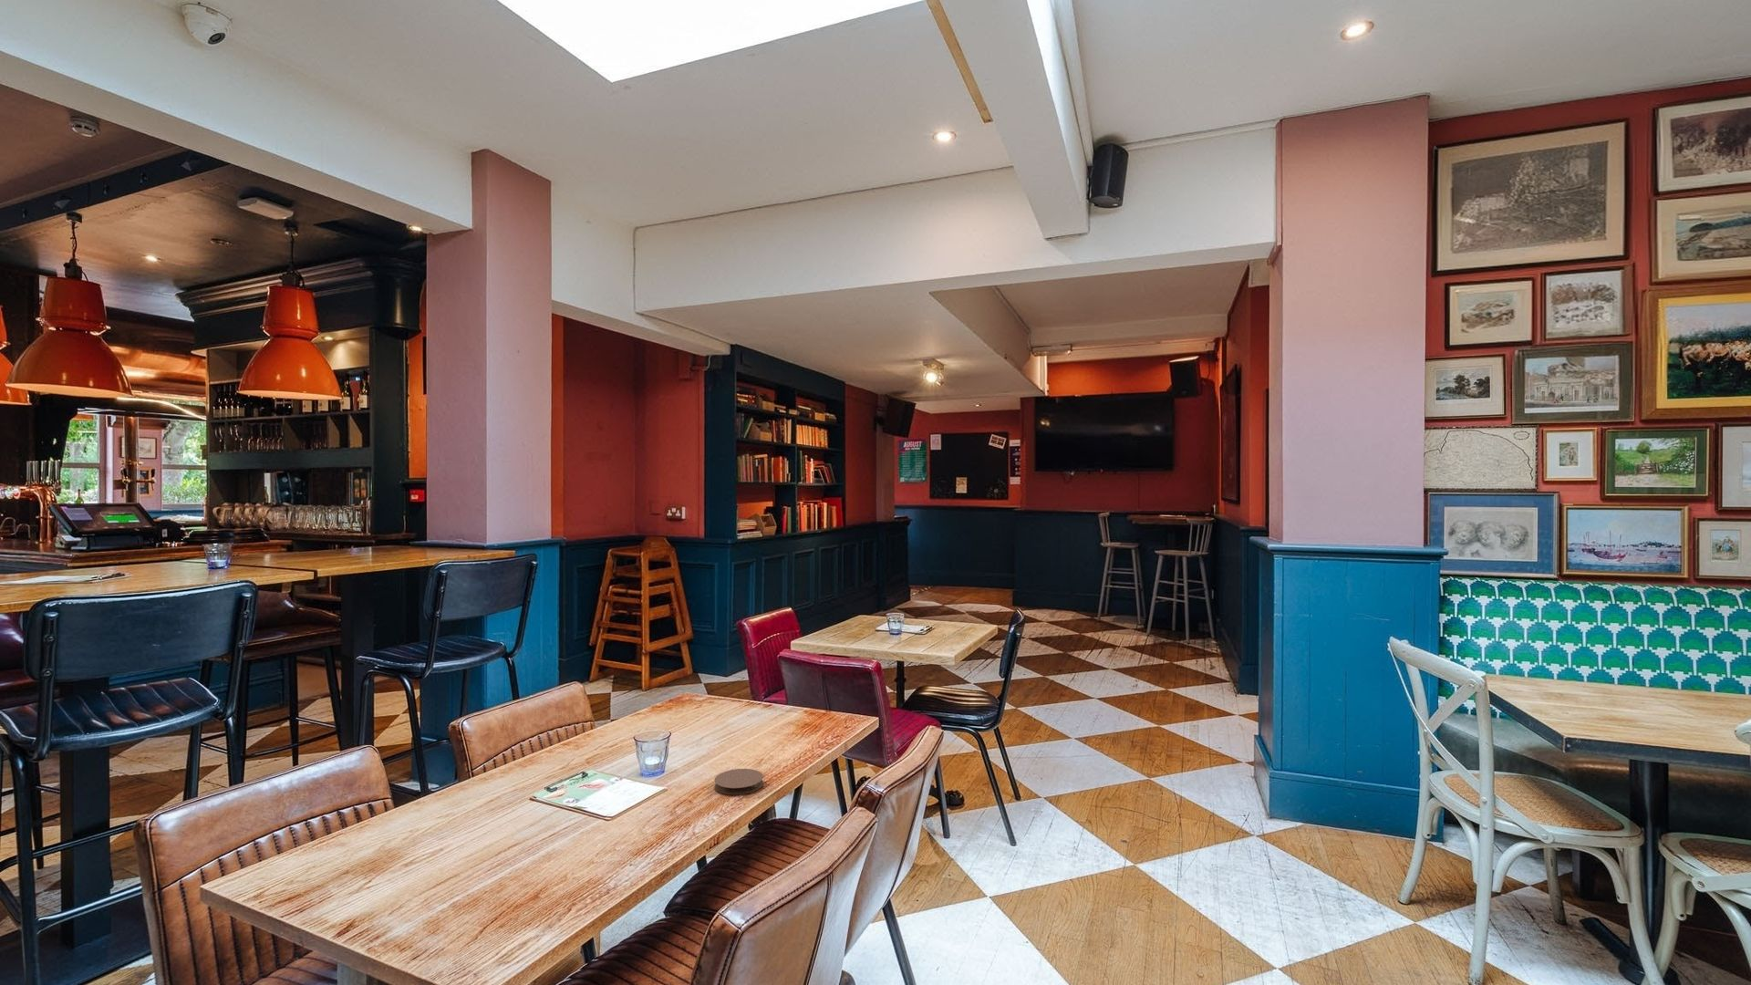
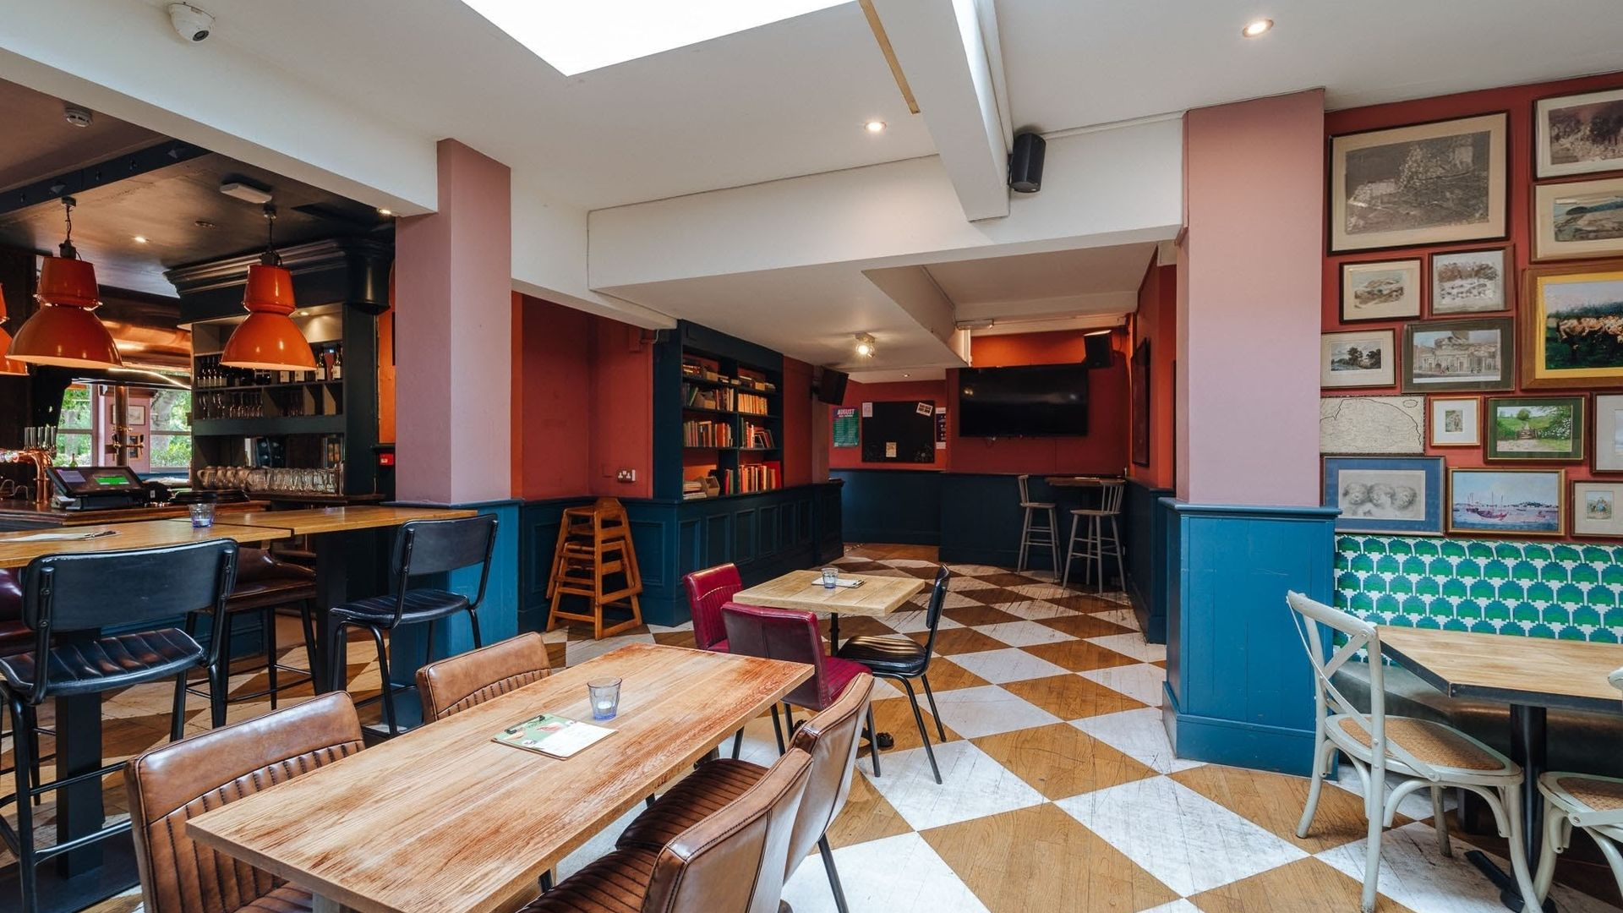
- coaster [714,769,764,795]
